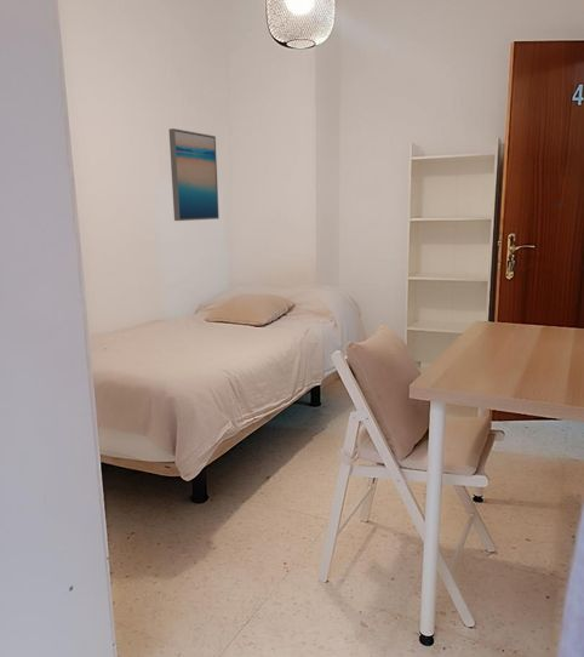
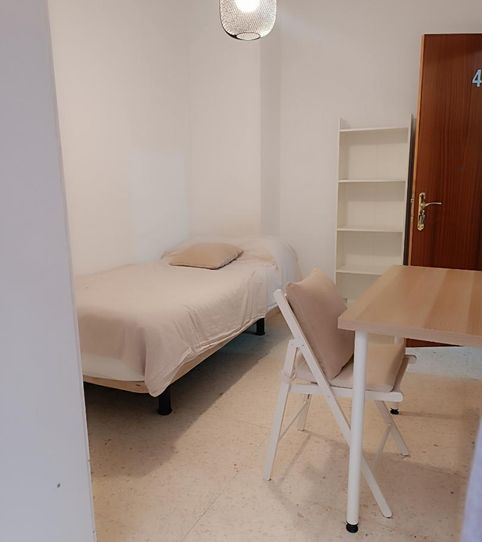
- wall art [167,127,221,222]
